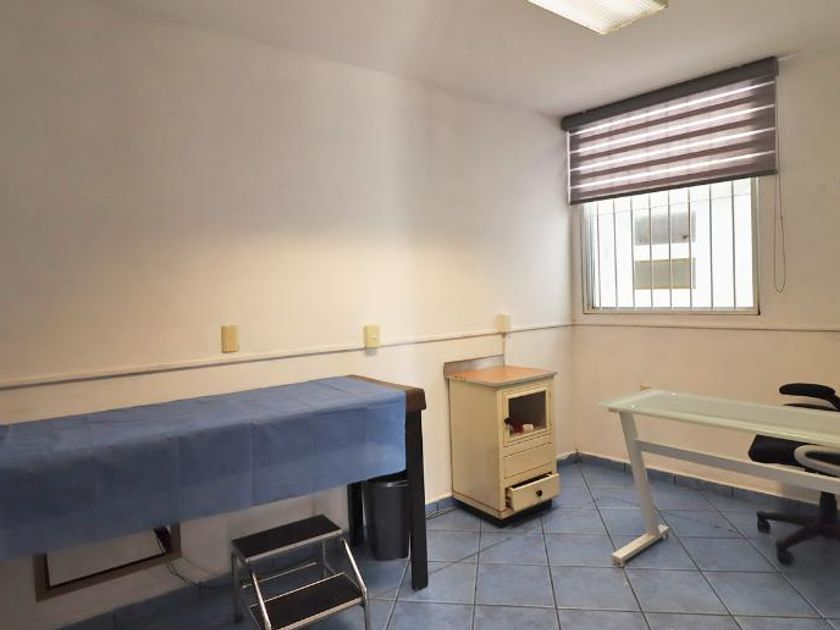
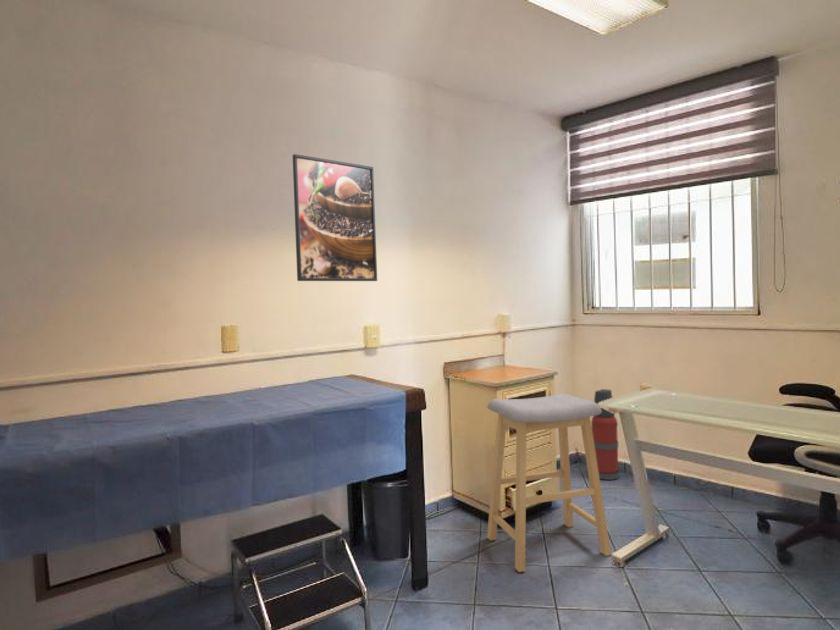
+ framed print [292,153,378,282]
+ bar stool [486,392,612,573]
+ fire extinguisher [591,388,620,481]
